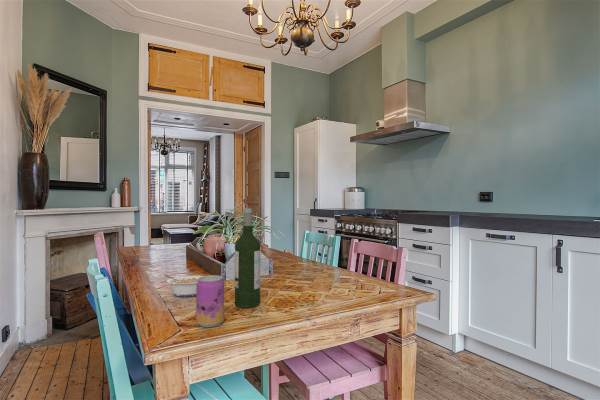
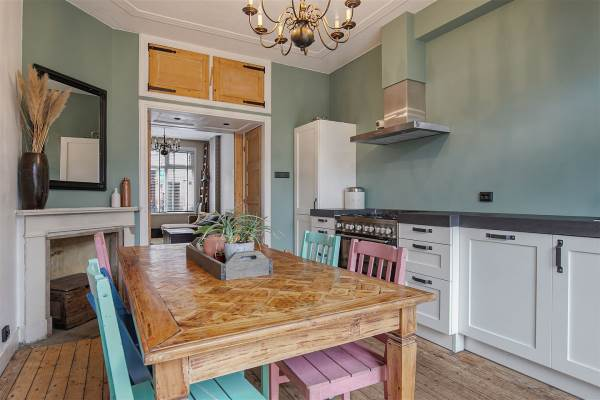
- beverage can [195,274,225,328]
- wine bottle [234,207,261,309]
- legume [163,274,204,298]
